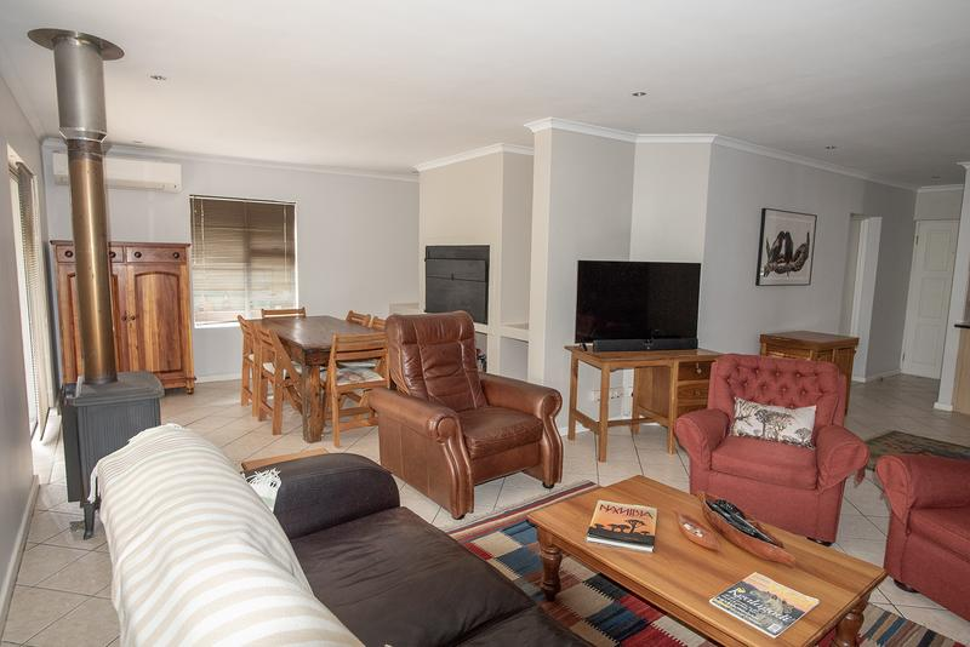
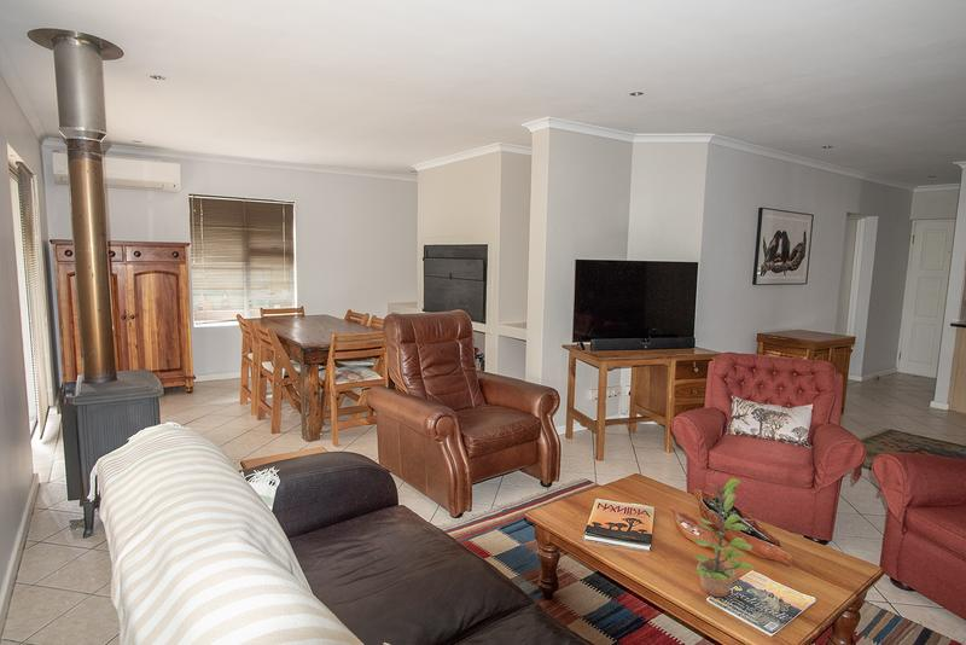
+ plant [692,477,753,598]
